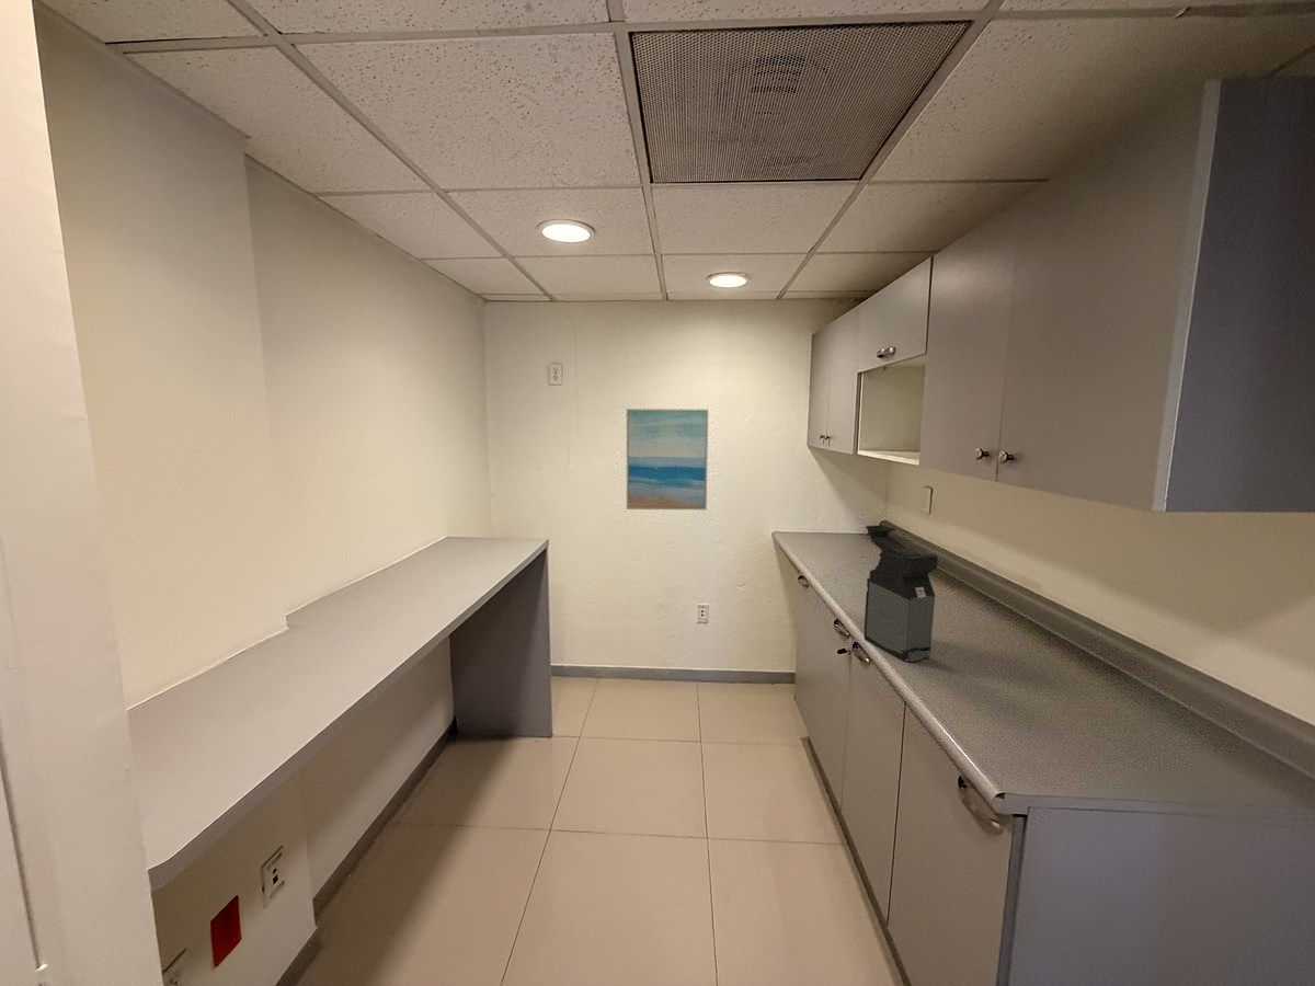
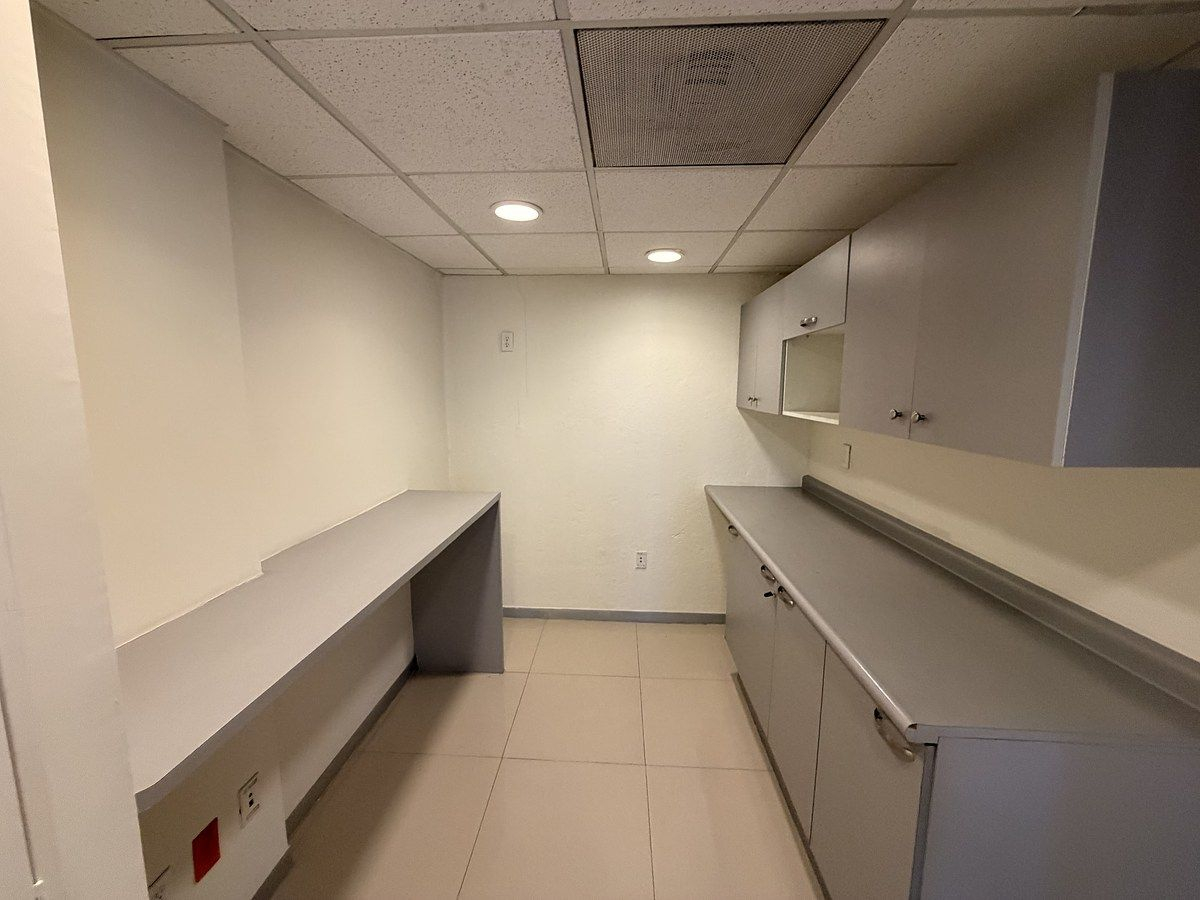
- coffee maker [864,525,939,663]
- wall art [626,408,709,511]
